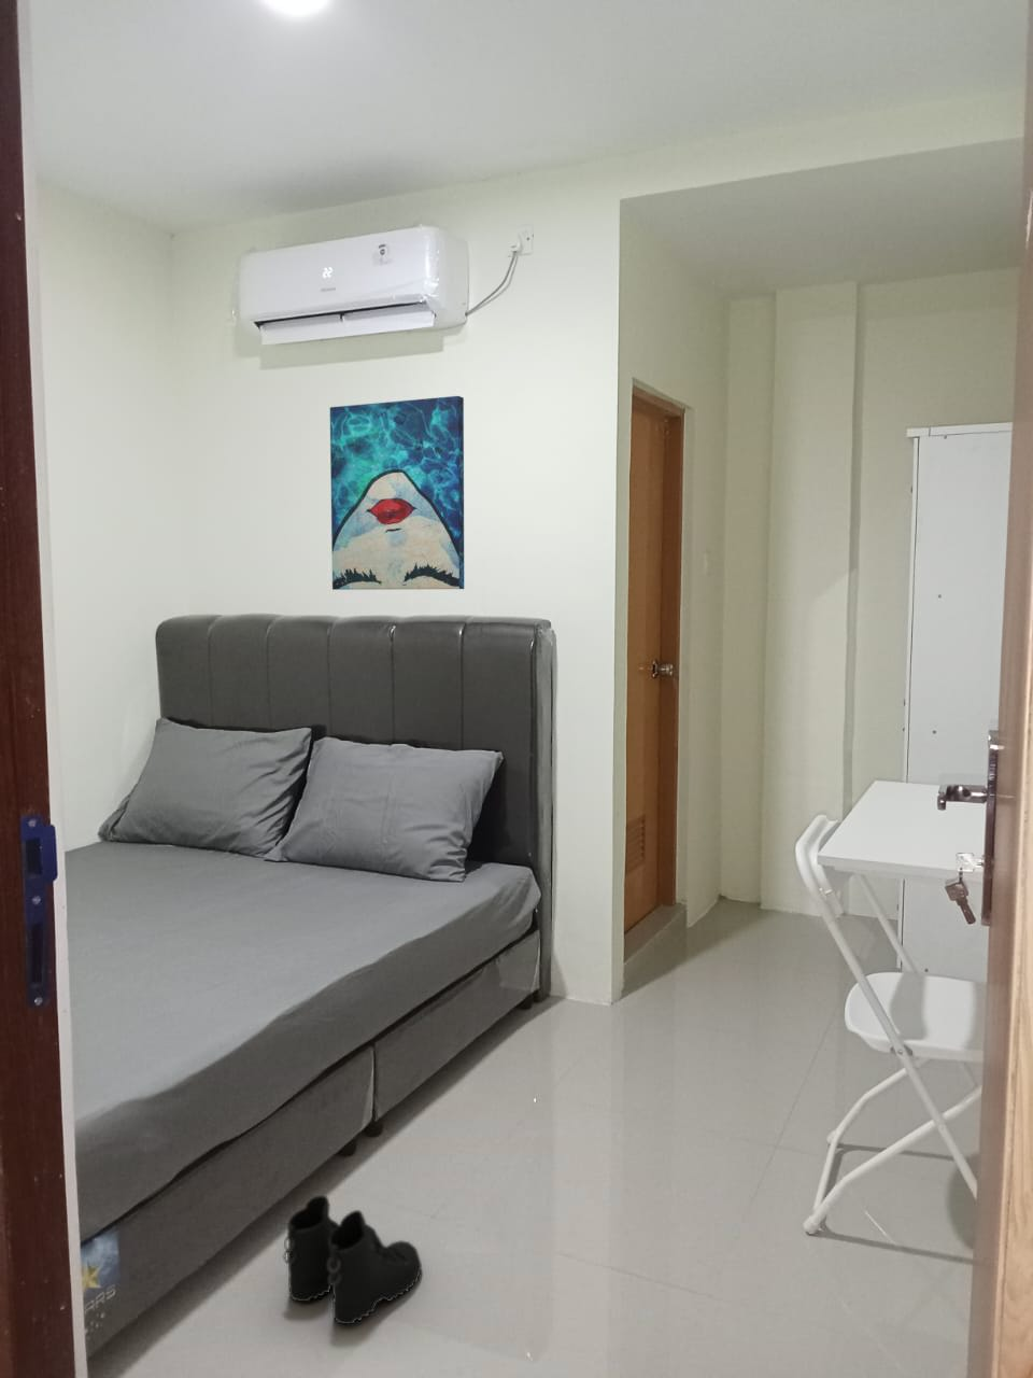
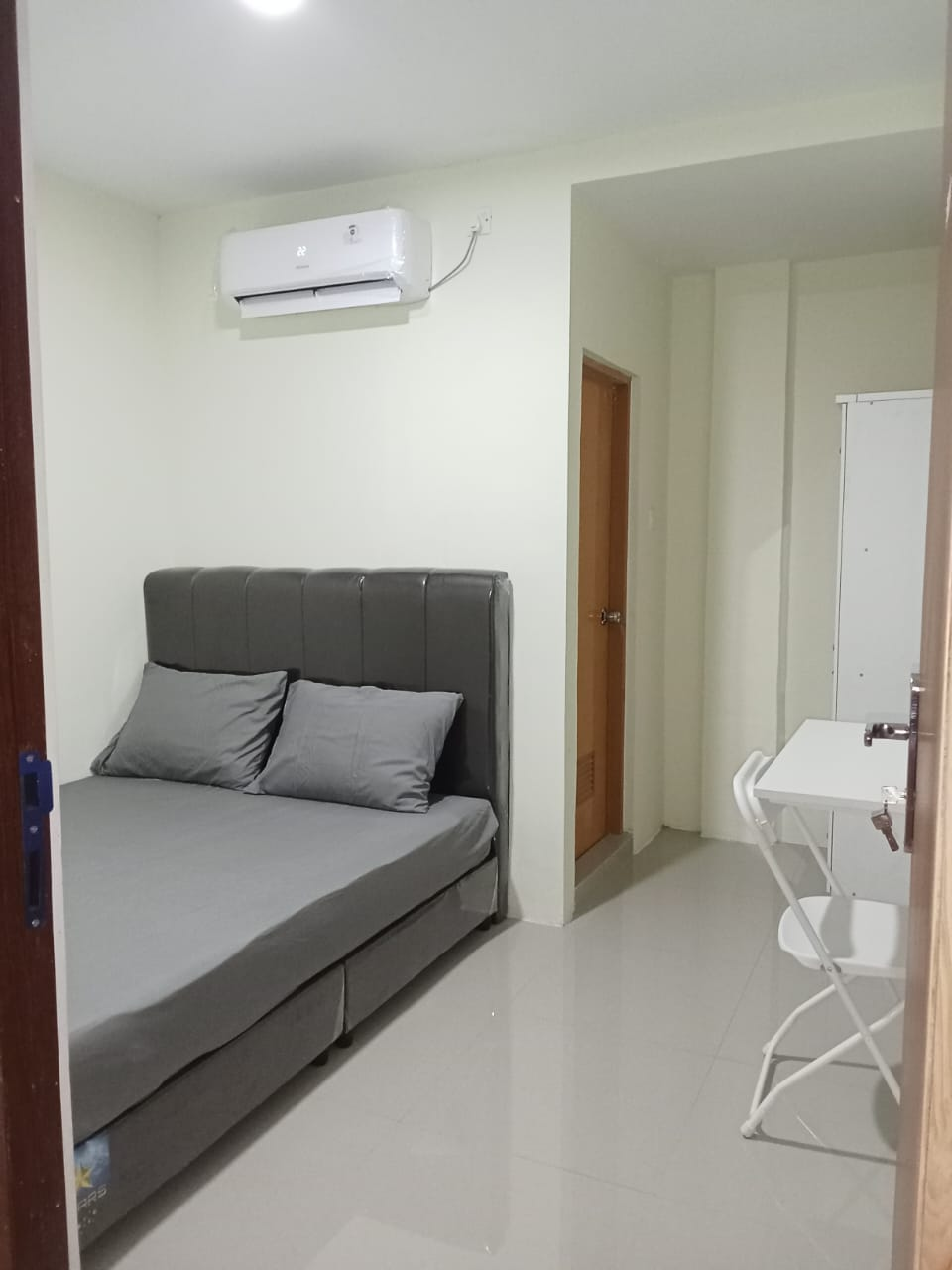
- boots [282,1194,423,1325]
- wall art [329,395,464,591]
